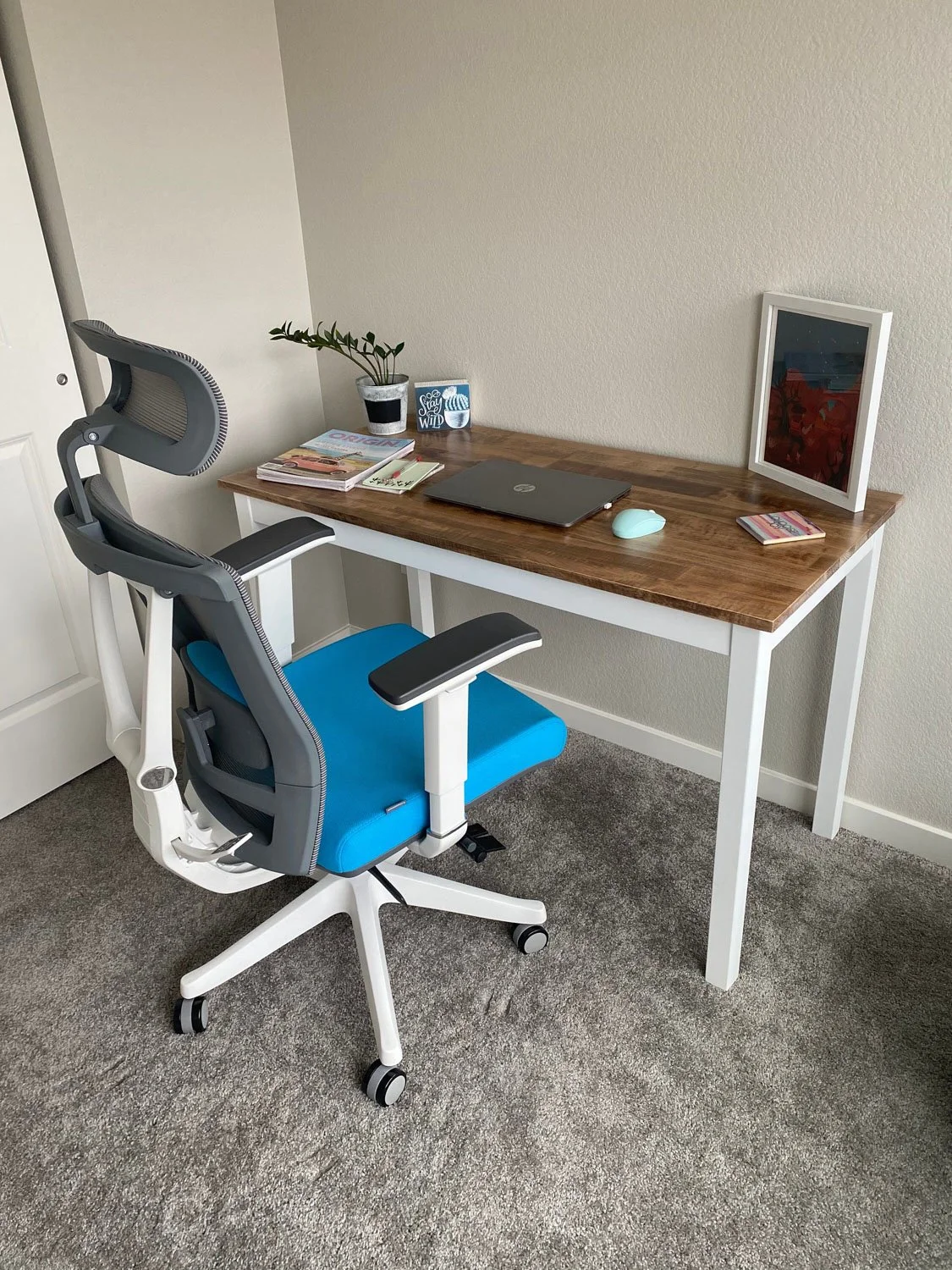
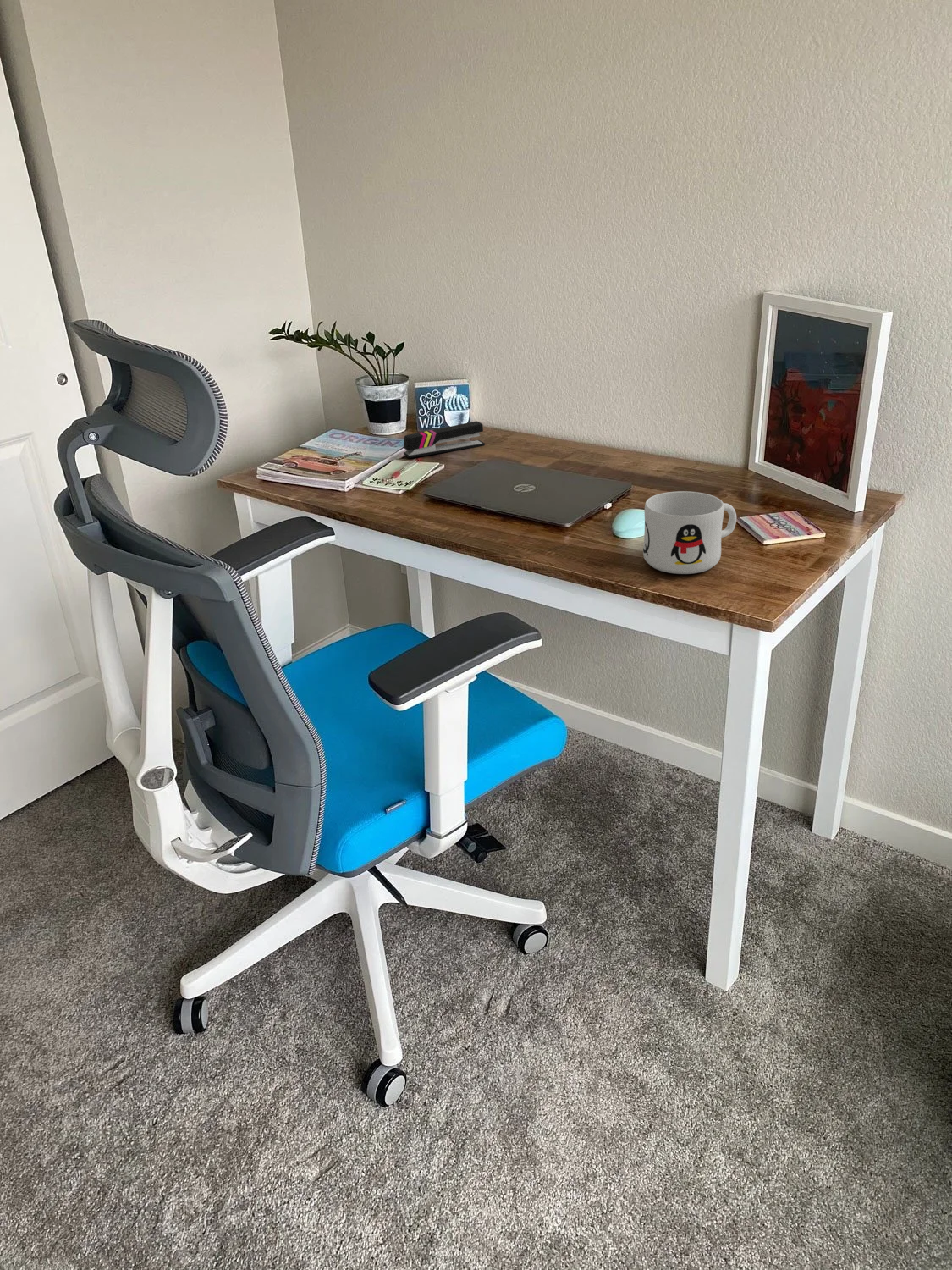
+ mug [642,490,737,575]
+ stapler [403,421,486,459]
